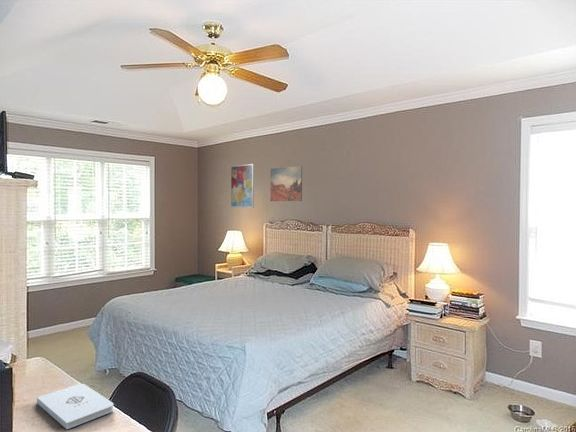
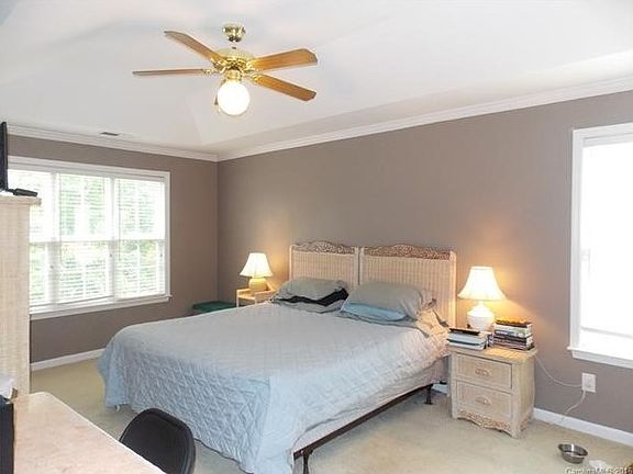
- notepad [36,383,115,430]
- wall art [269,165,303,202]
- wall art [230,163,255,209]
